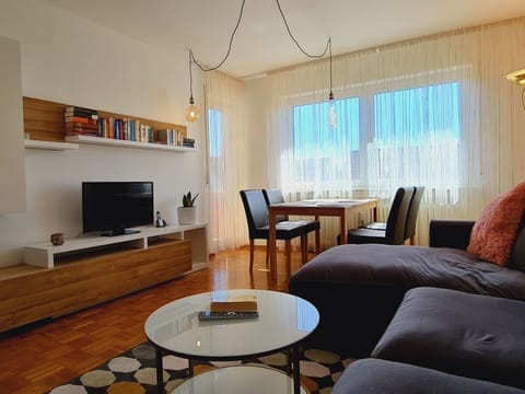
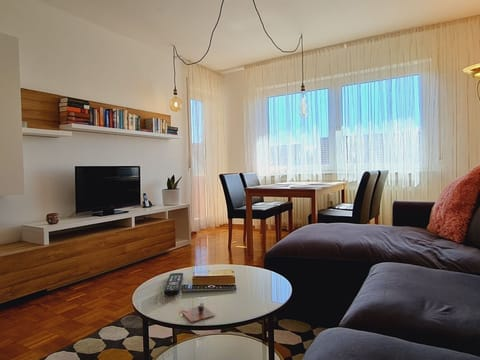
+ cup [179,302,216,323]
+ remote control [163,272,184,297]
